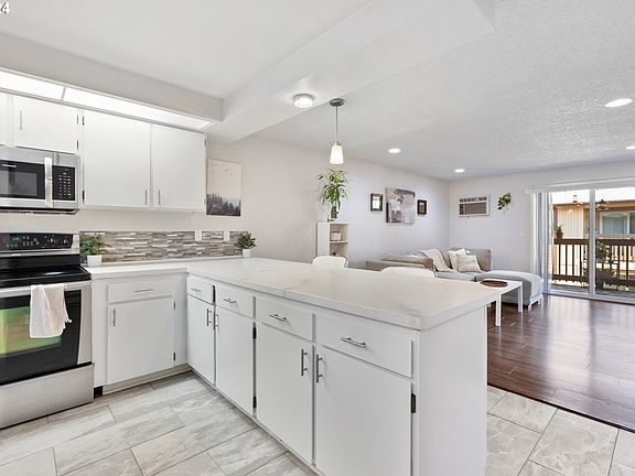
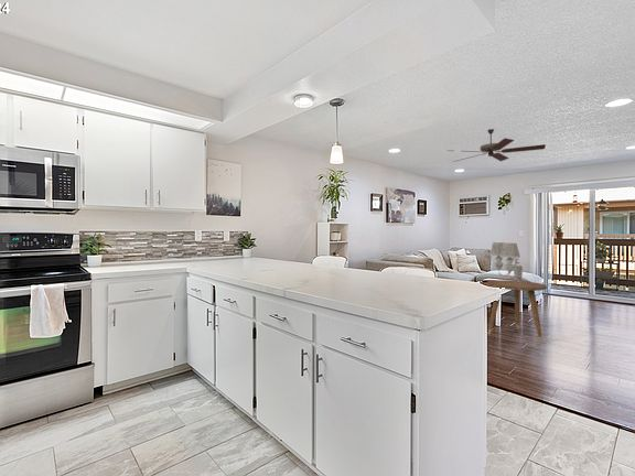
+ wall sconce [488,241,524,282]
+ side table [486,279,548,344]
+ ceiling fan [448,128,547,163]
